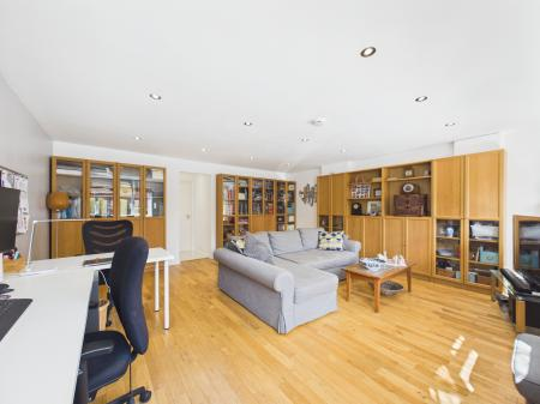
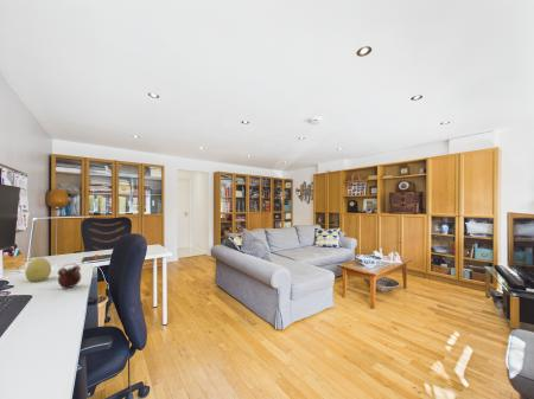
+ alarm clock [57,263,82,290]
+ decorative egg [24,256,52,283]
